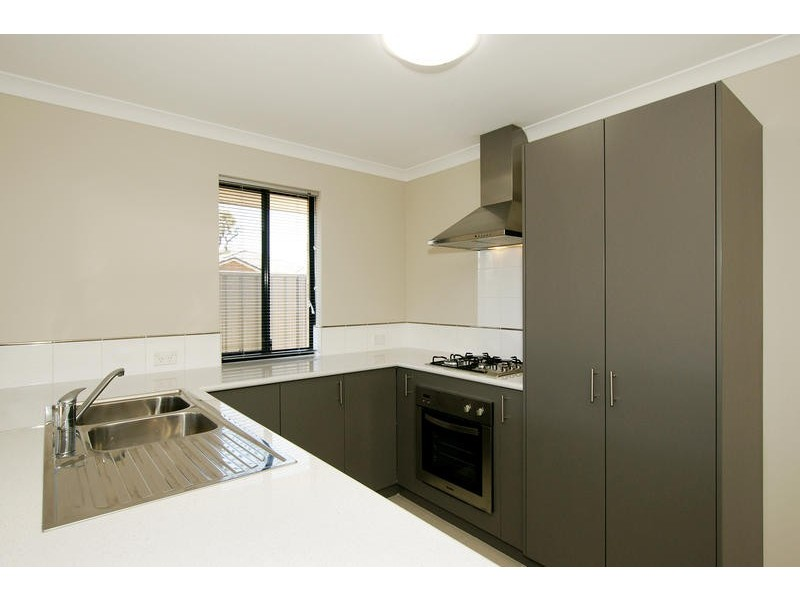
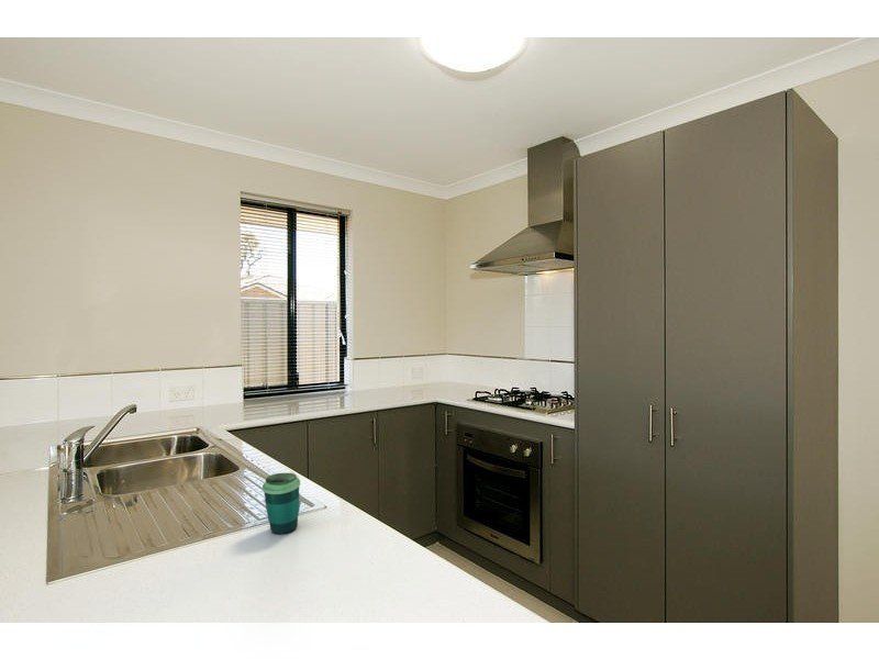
+ cup [262,472,301,535]
